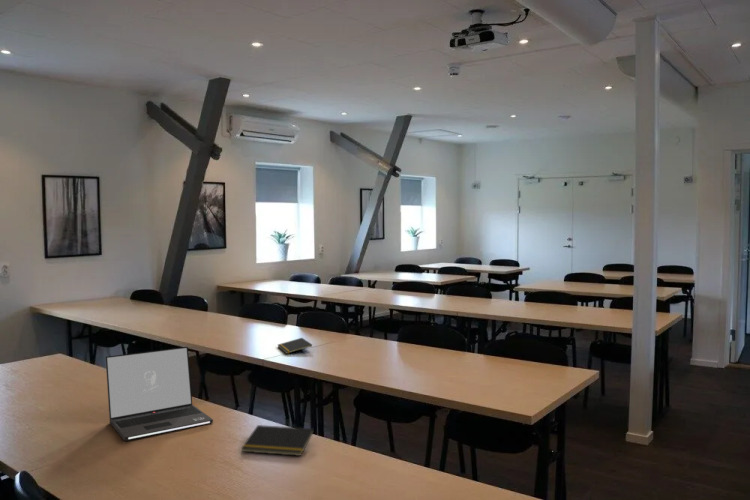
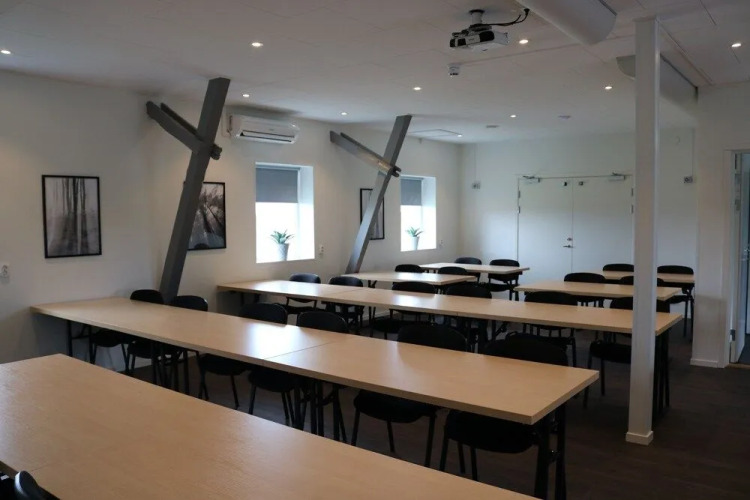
- notepad [240,424,315,457]
- notepad [277,337,313,355]
- laptop [105,346,214,442]
